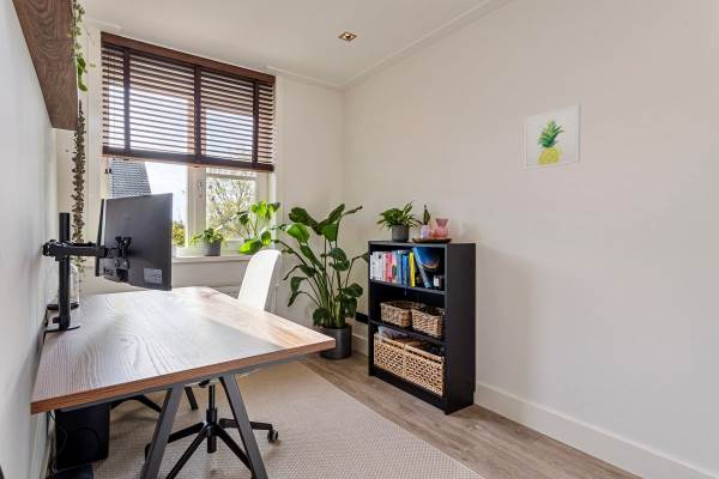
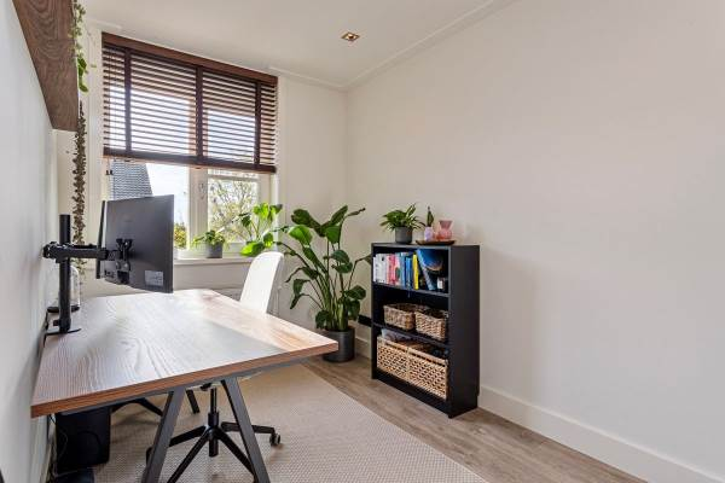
- wall art [524,103,581,171]
